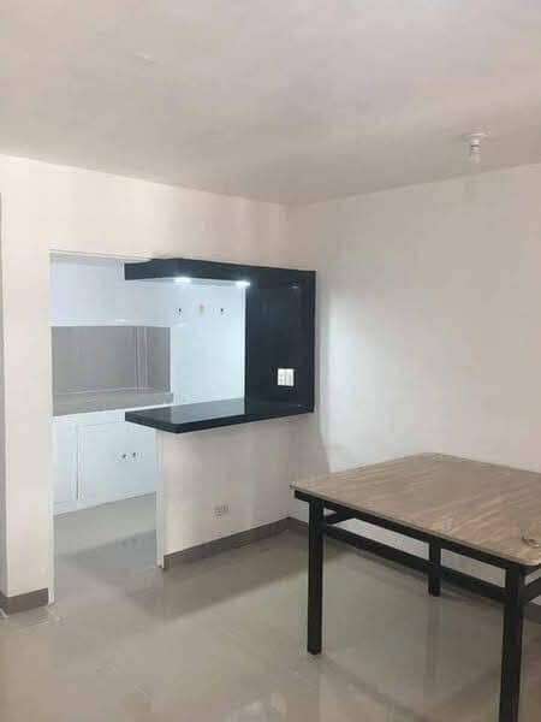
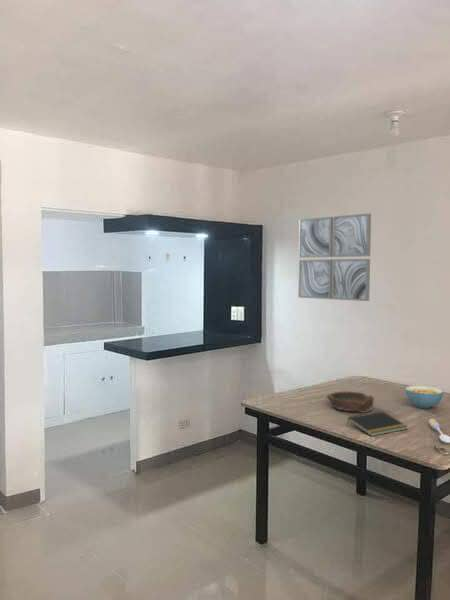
+ notepad [346,411,409,437]
+ bowl [325,390,374,414]
+ cereal bowl [404,385,444,409]
+ wall art [297,212,372,302]
+ spoon [428,418,450,444]
